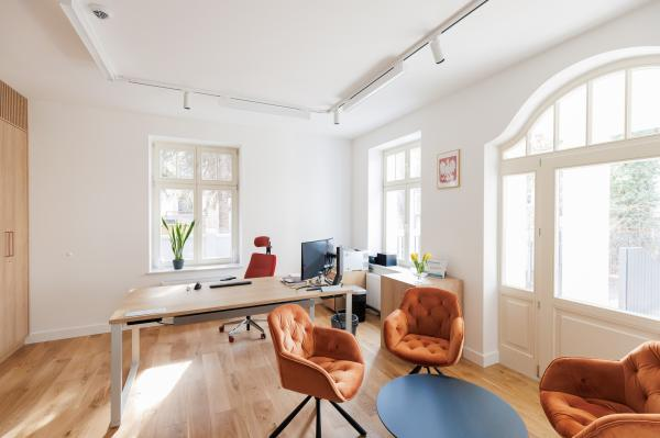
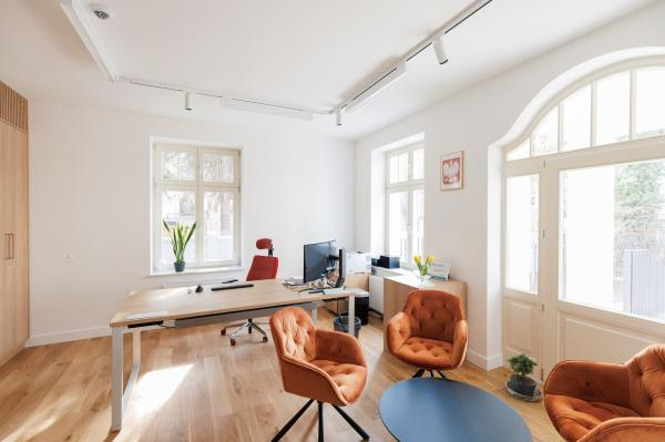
+ potted plant [497,352,544,403]
